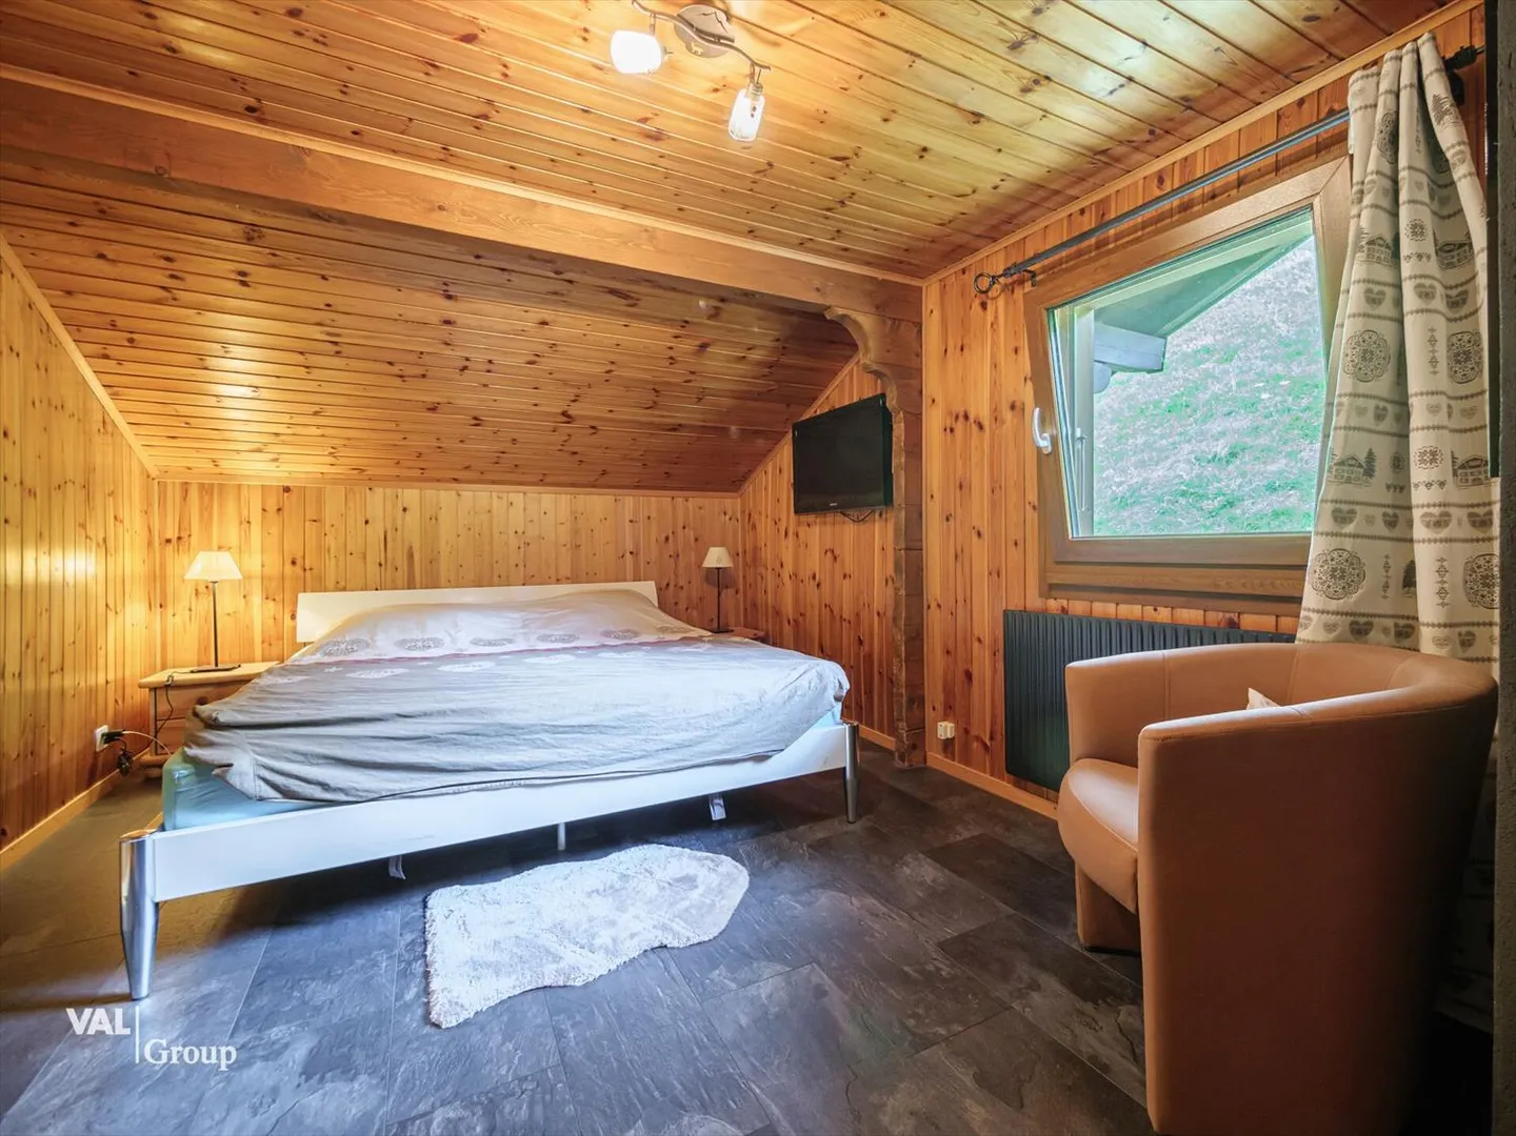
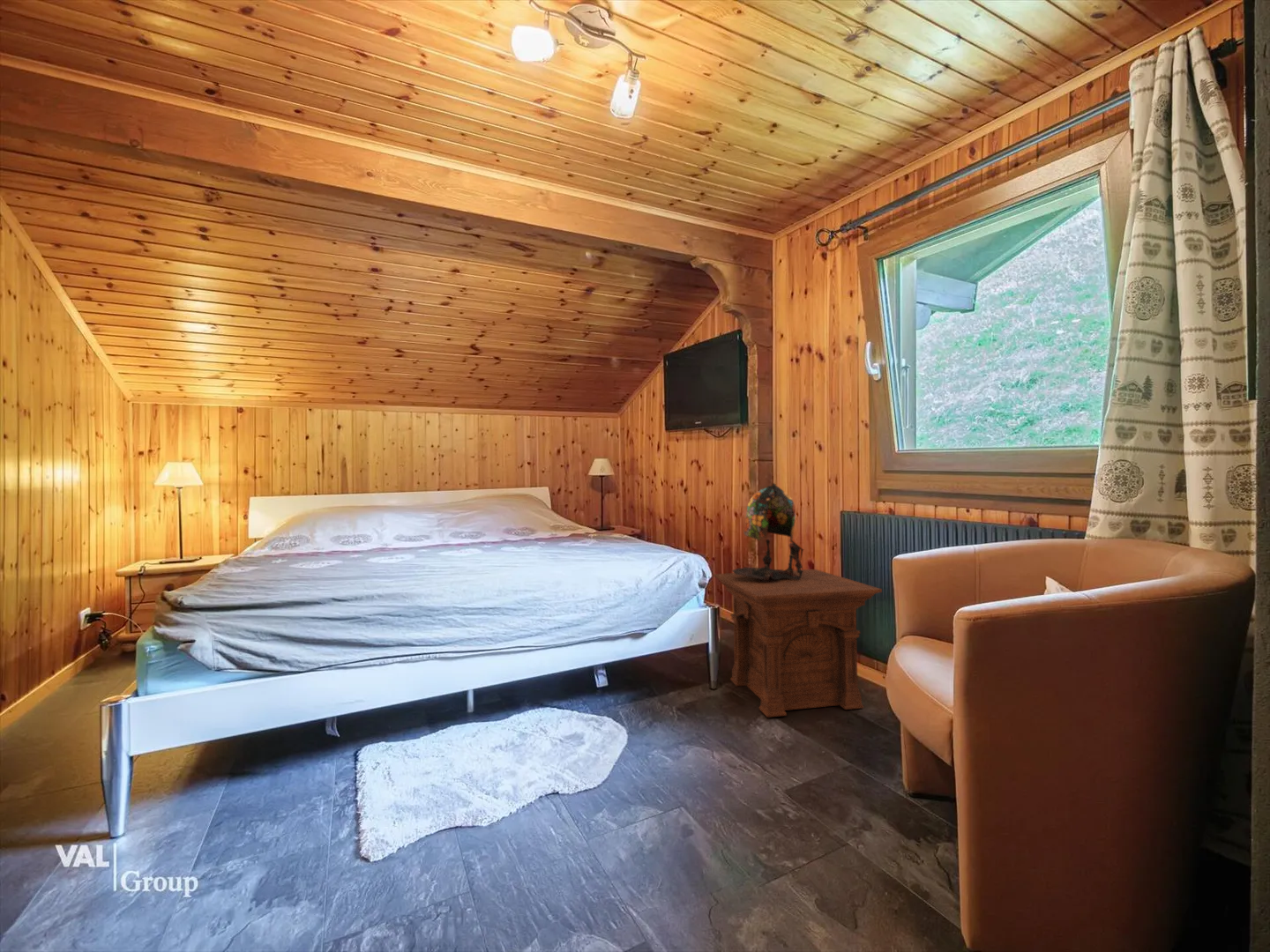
+ table lamp [731,482,805,581]
+ side table [713,569,883,718]
